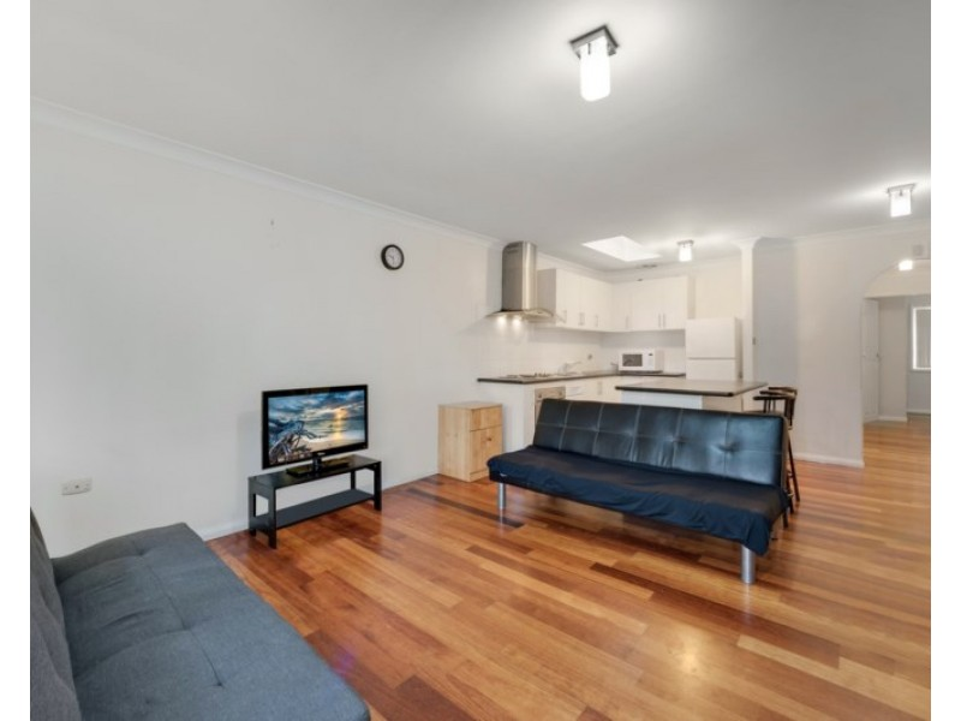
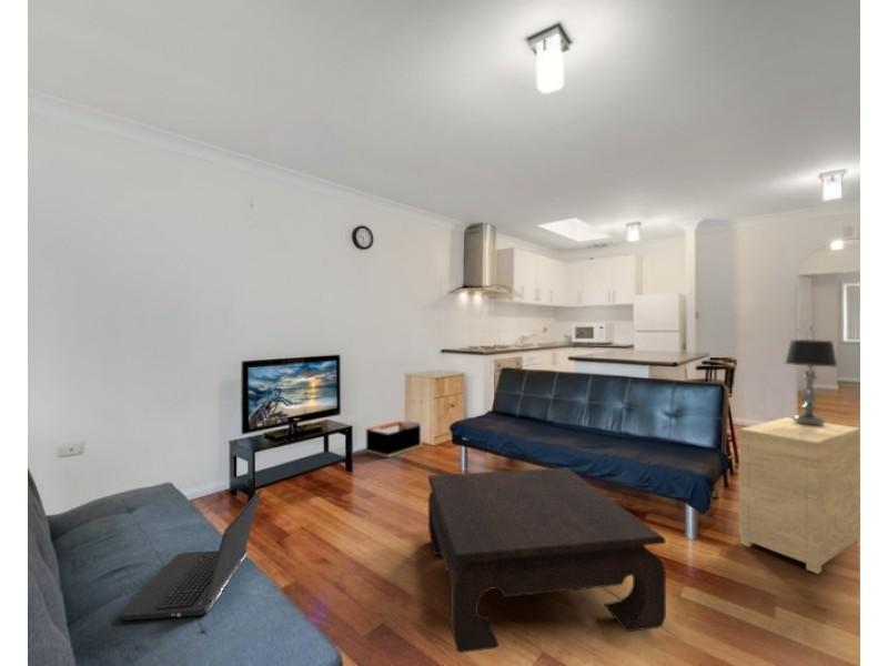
+ laptop computer [118,487,262,622]
+ storage bin [365,420,423,458]
+ side table [737,416,860,575]
+ table lamp [784,339,838,425]
+ coffee table [427,466,667,654]
